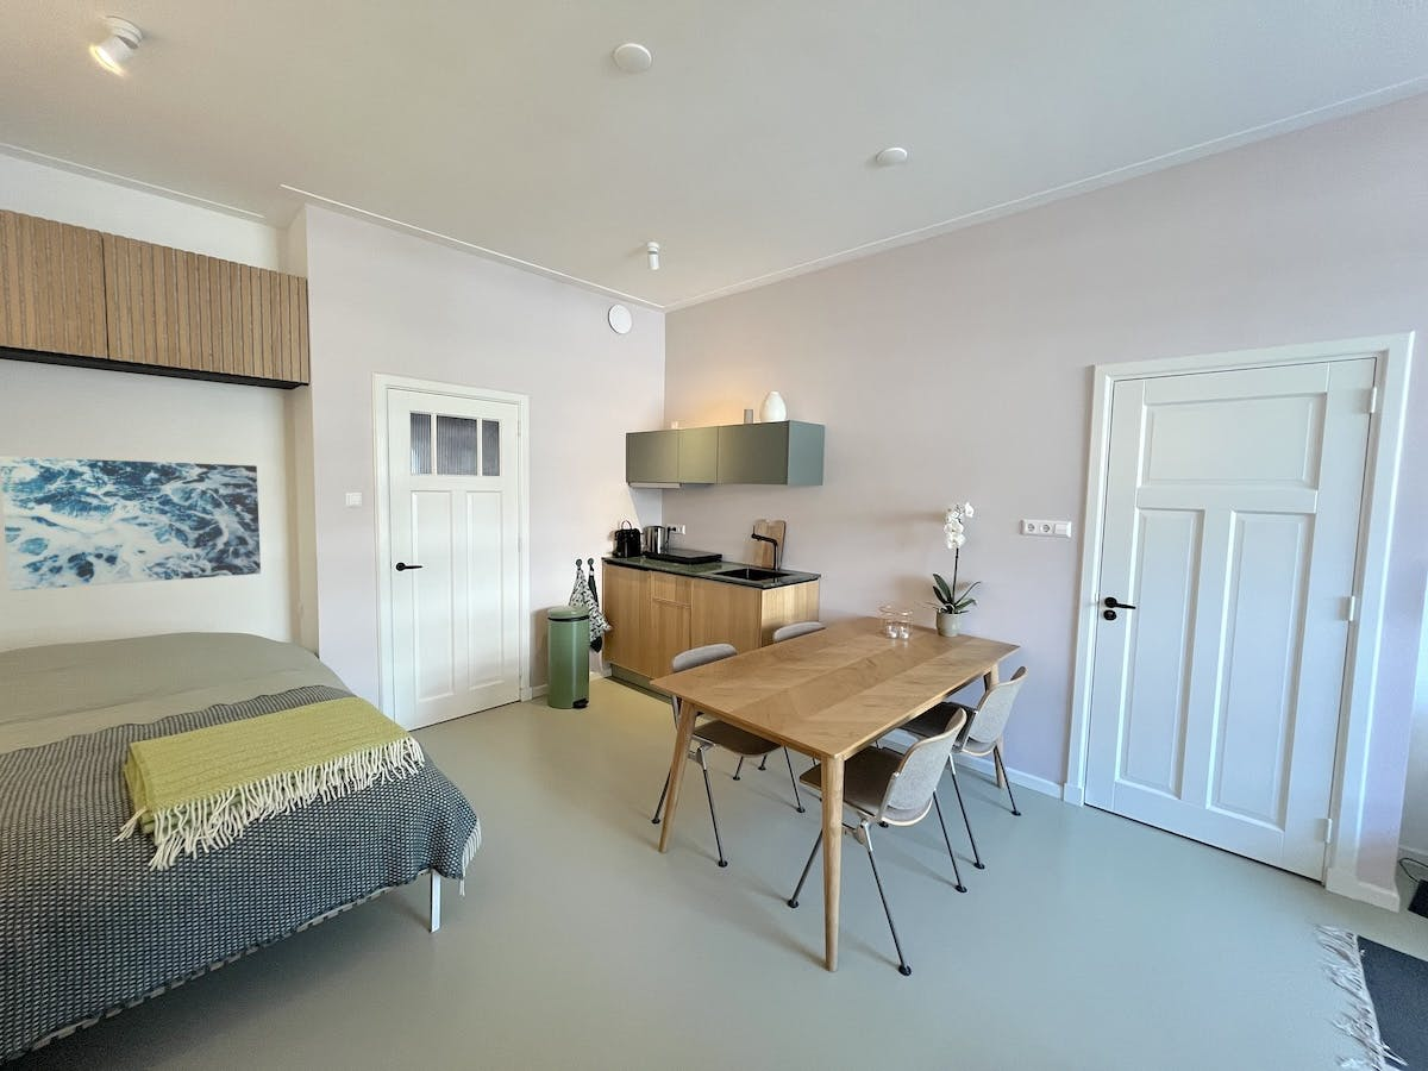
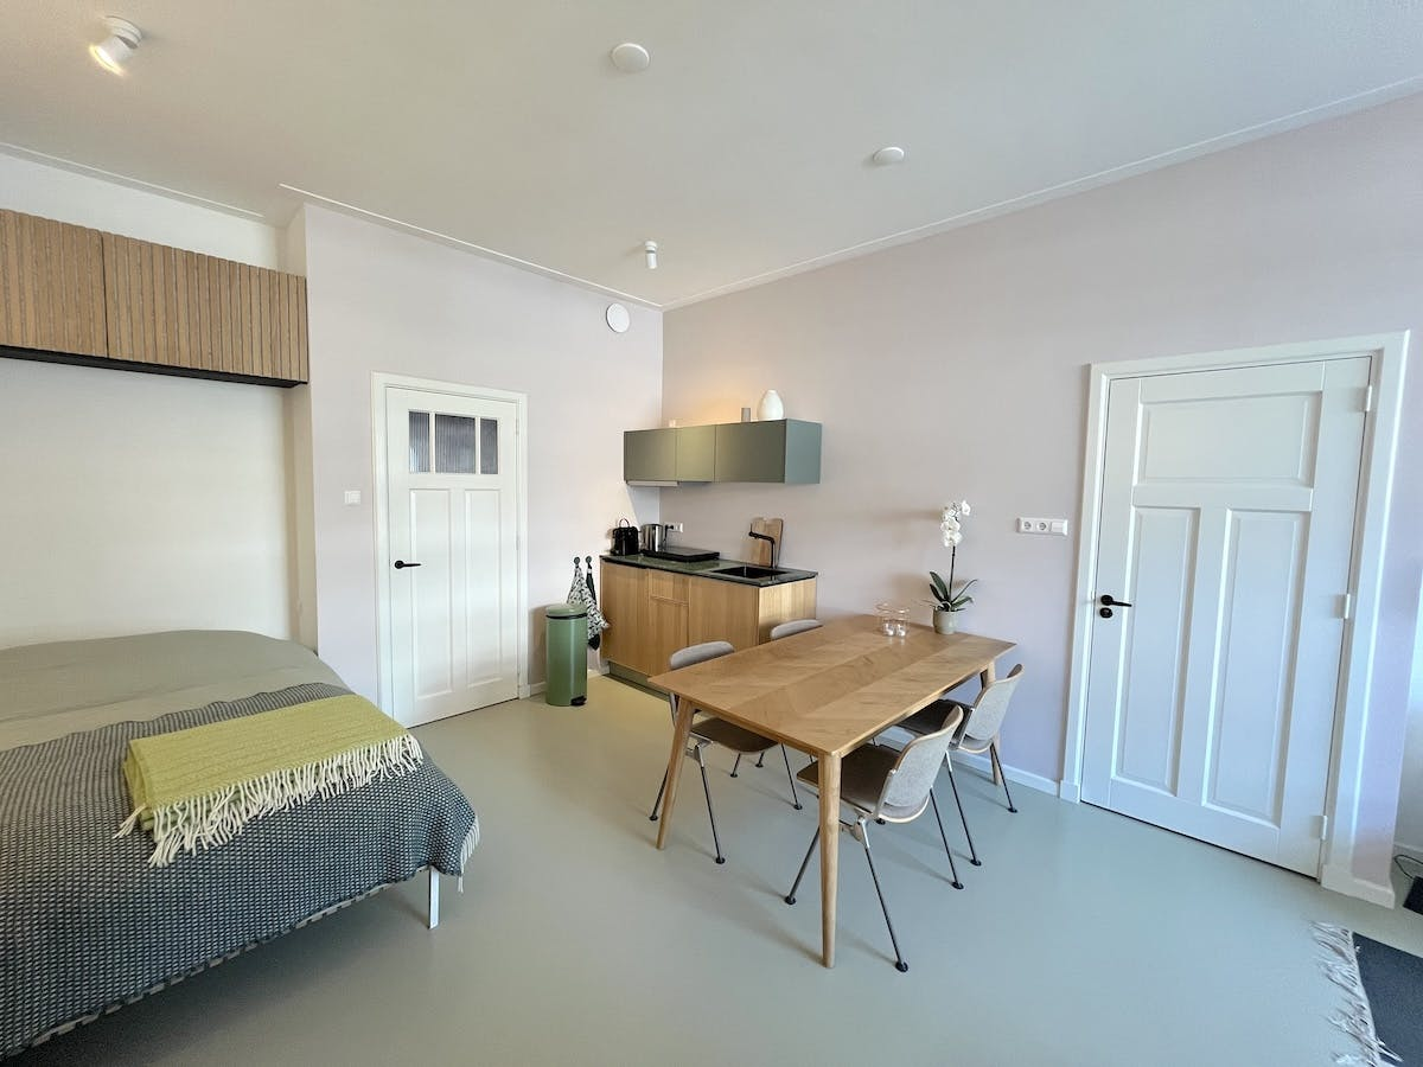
- wall art [0,455,262,591]
